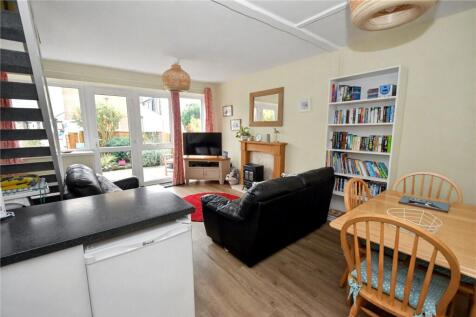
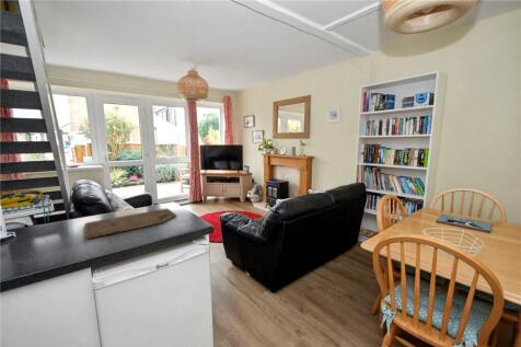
+ cutting board [83,207,177,240]
